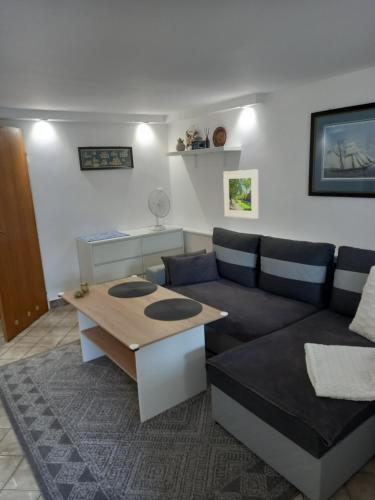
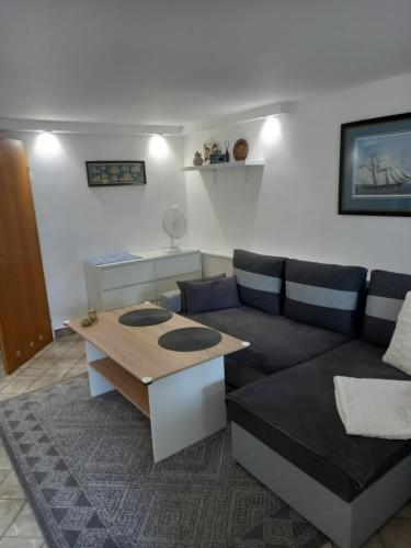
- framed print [222,168,259,220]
